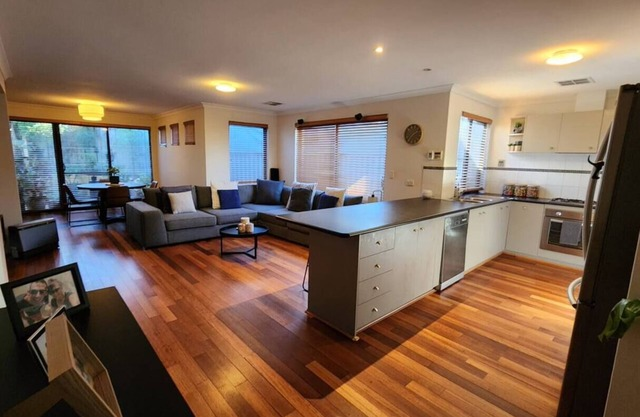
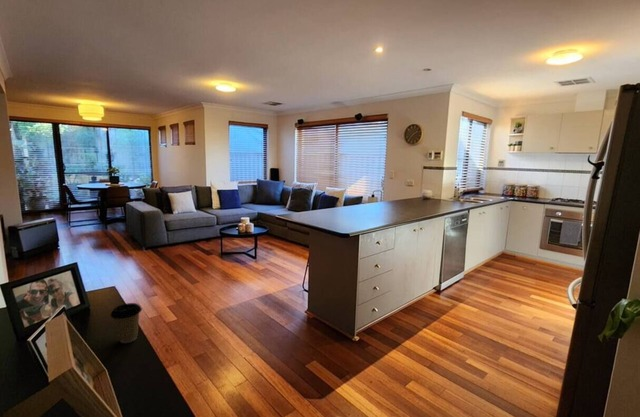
+ coffee cup [110,302,143,344]
